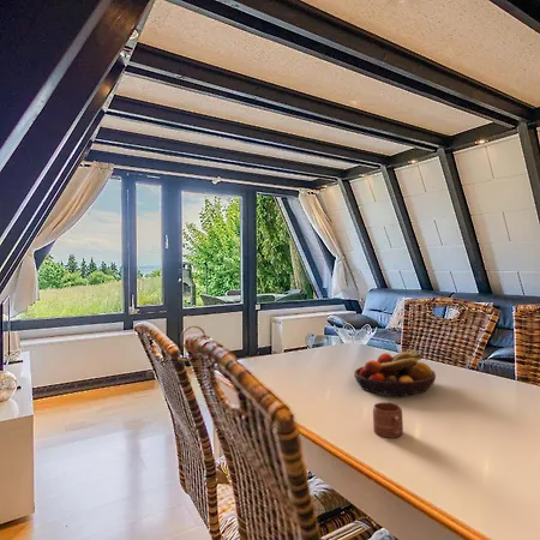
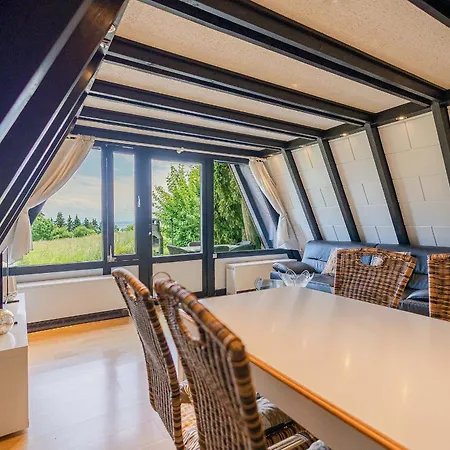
- mug [372,401,404,439]
- fruit bowl [353,349,437,397]
